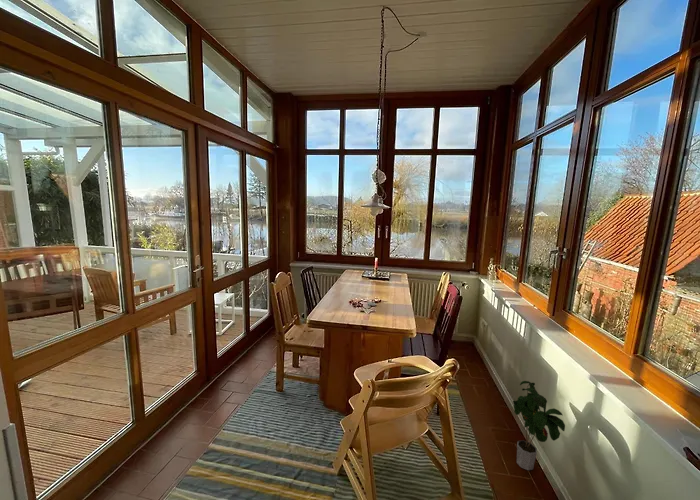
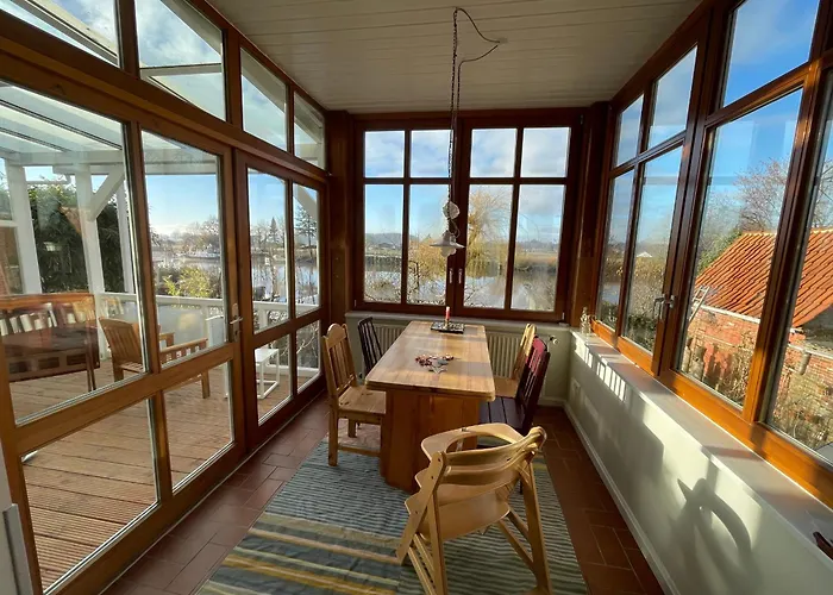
- potted plant [512,380,566,471]
